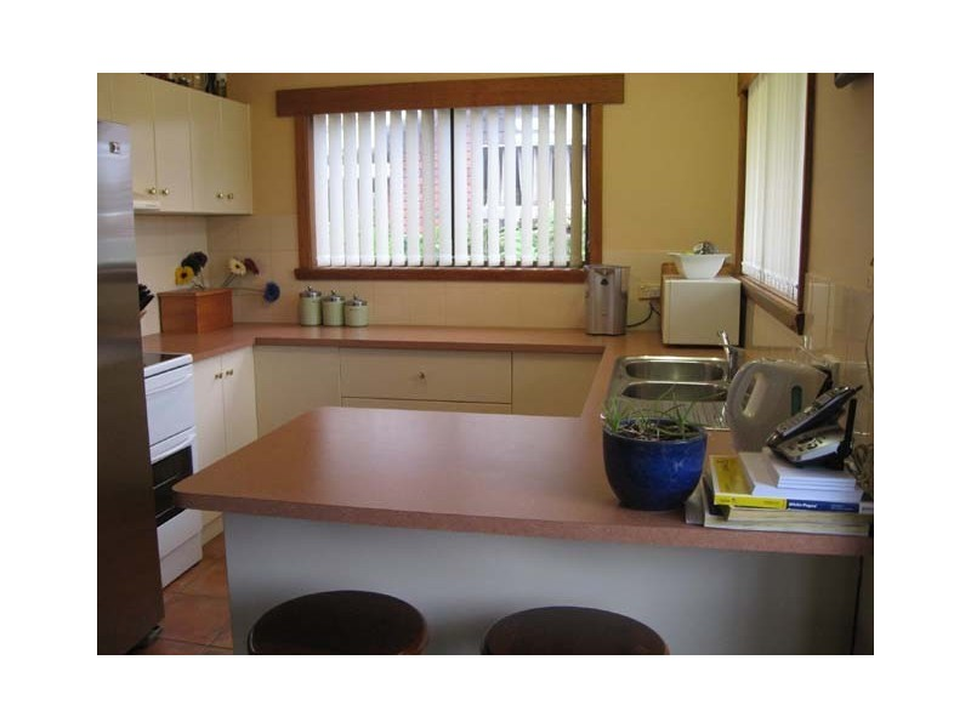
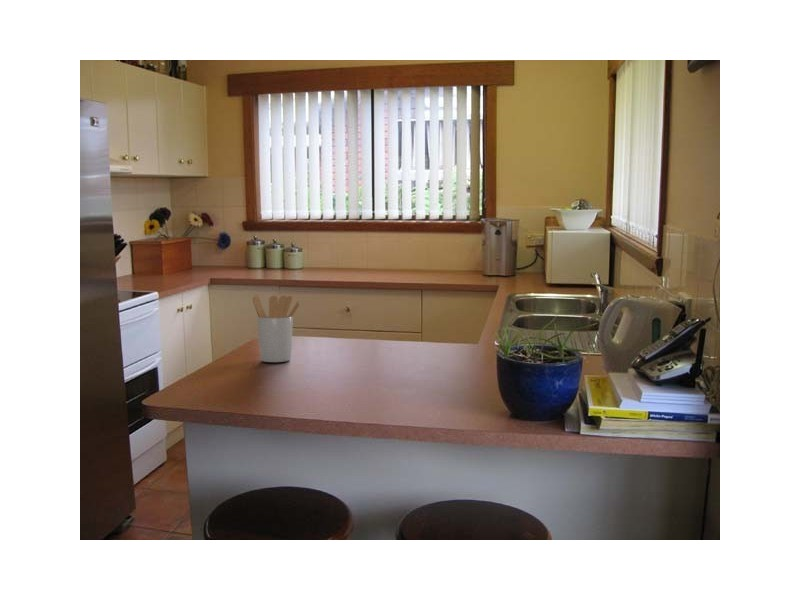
+ utensil holder [252,294,301,363]
